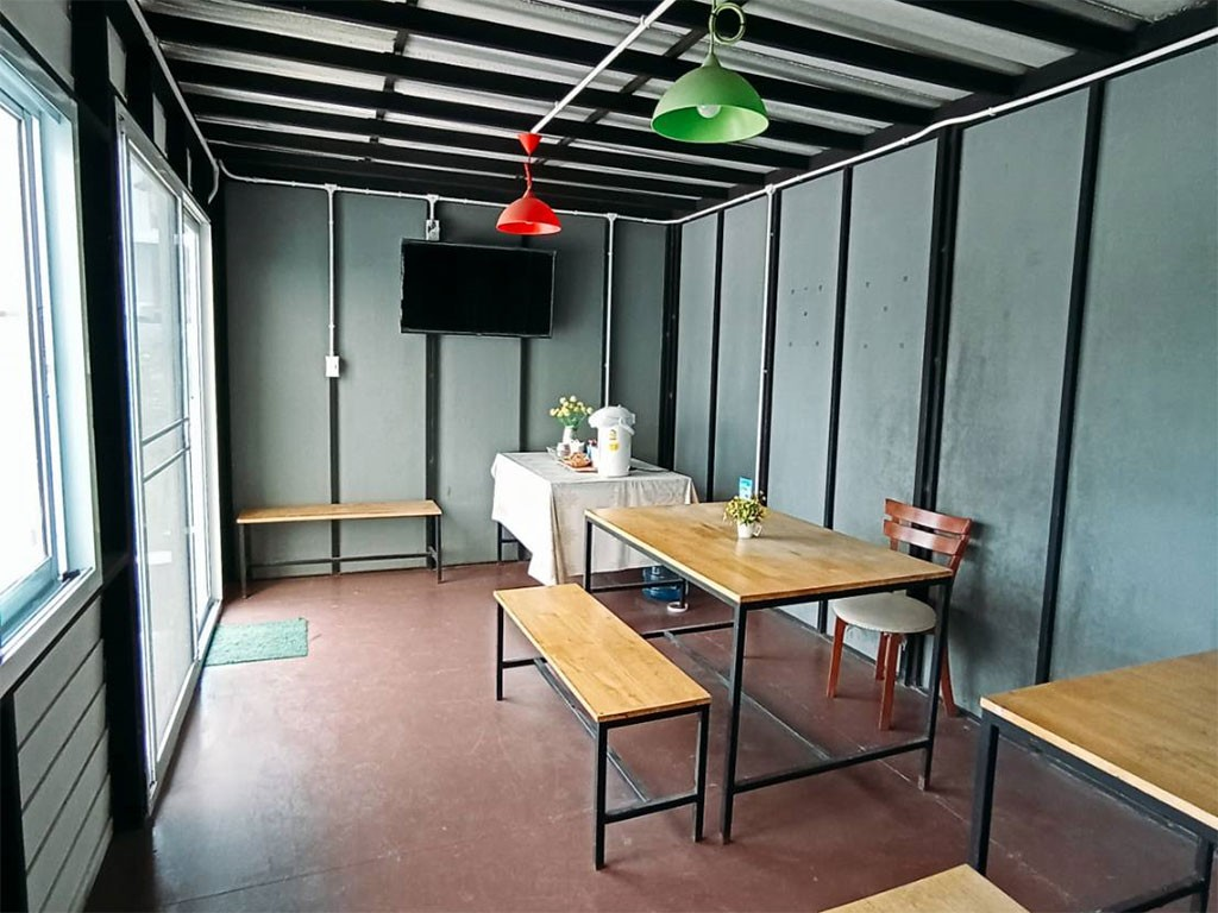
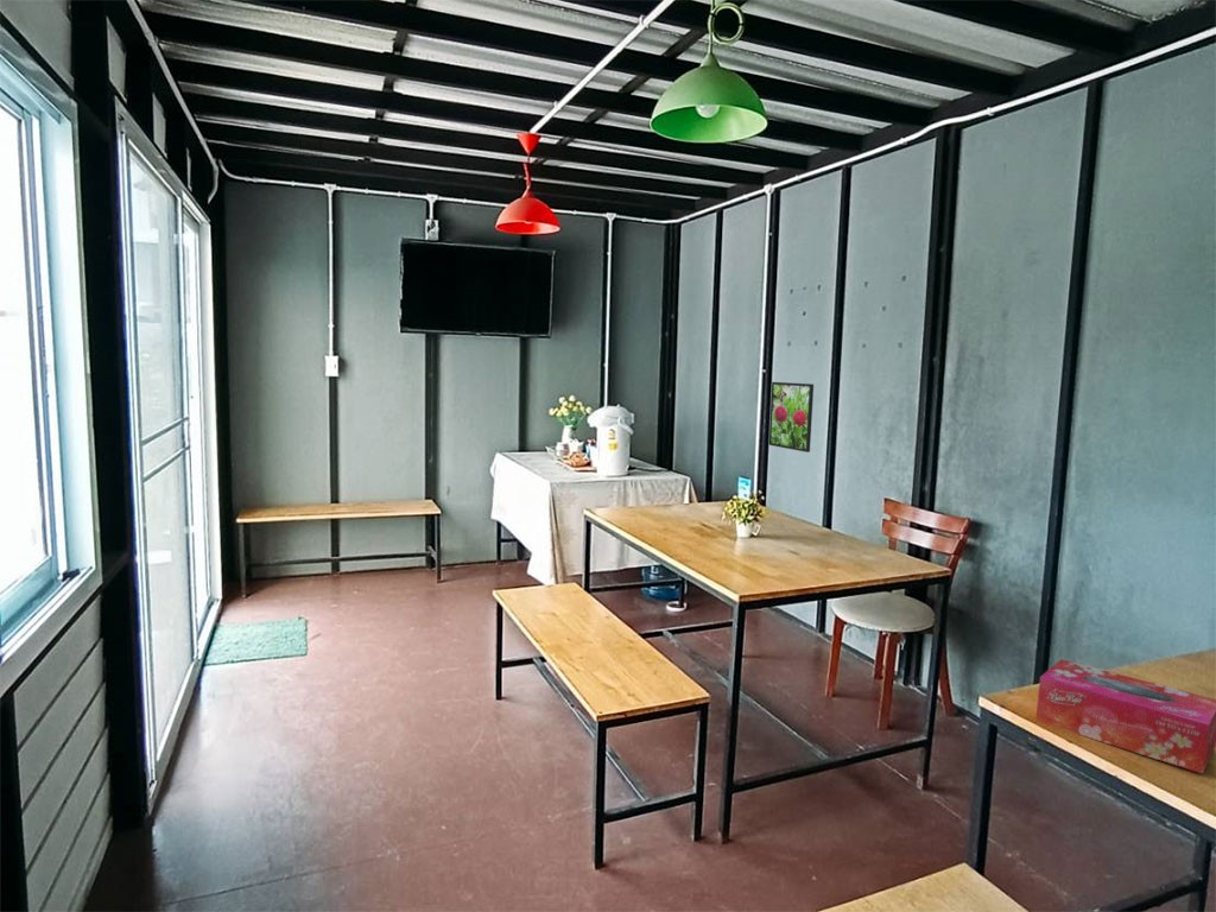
+ tissue box [1036,658,1216,775]
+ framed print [767,381,815,454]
